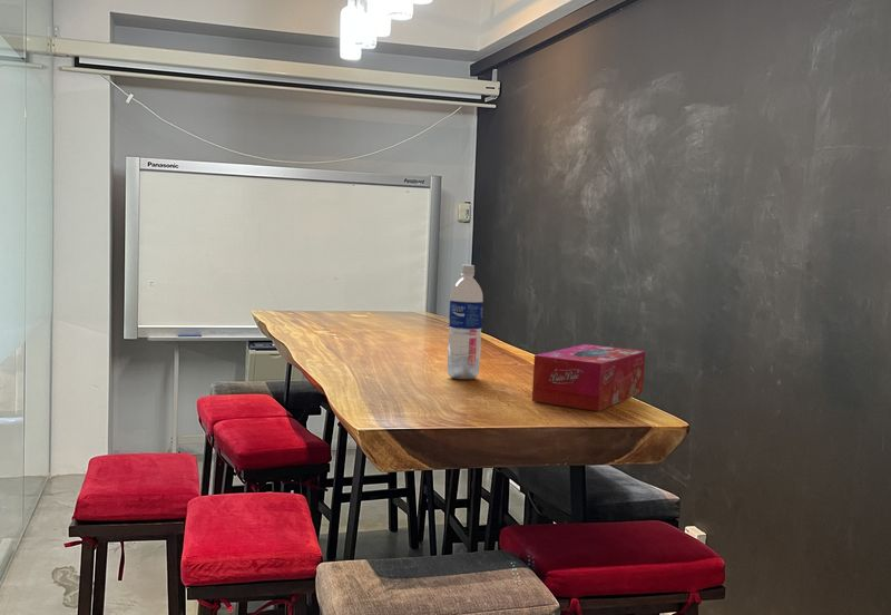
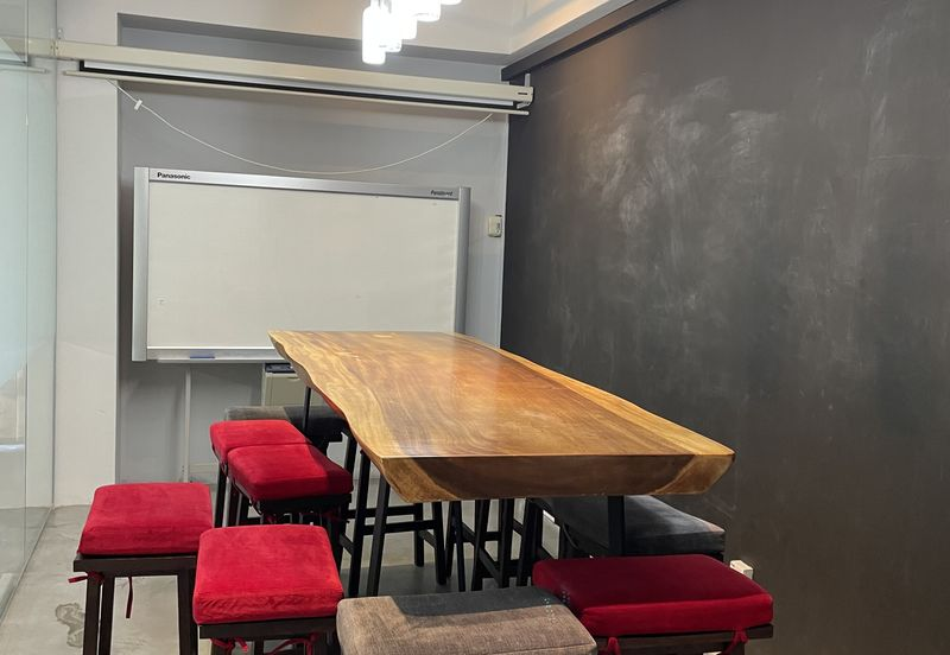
- water bottle [447,264,484,380]
- tissue box [531,343,646,412]
